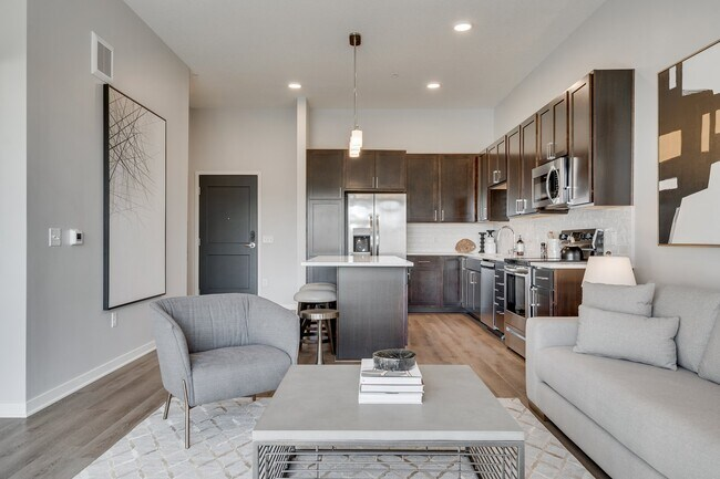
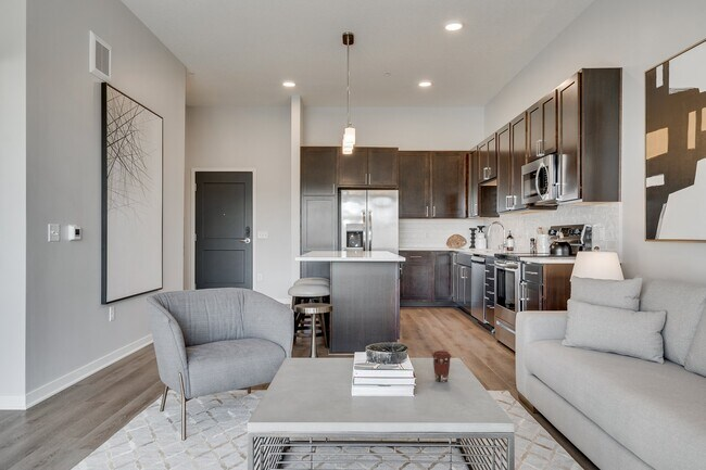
+ coffee cup [431,350,452,383]
